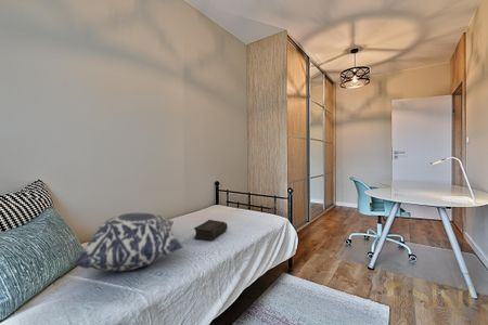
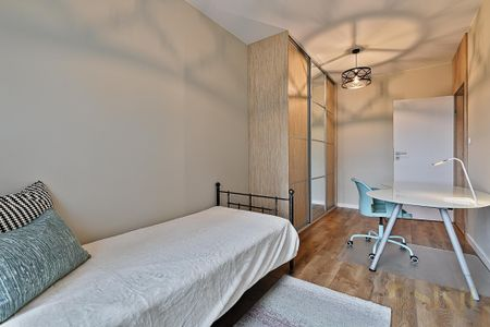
- cushion [73,211,184,272]
- book [193,219,229,242]
